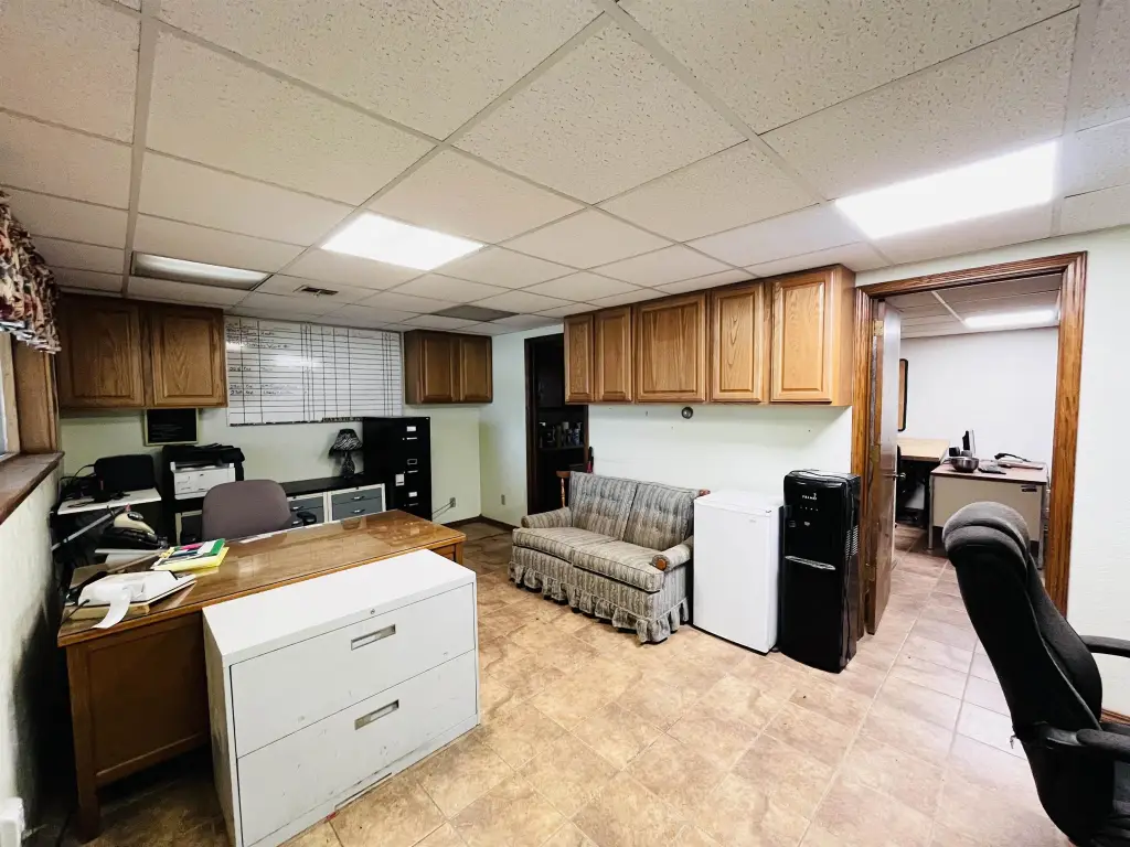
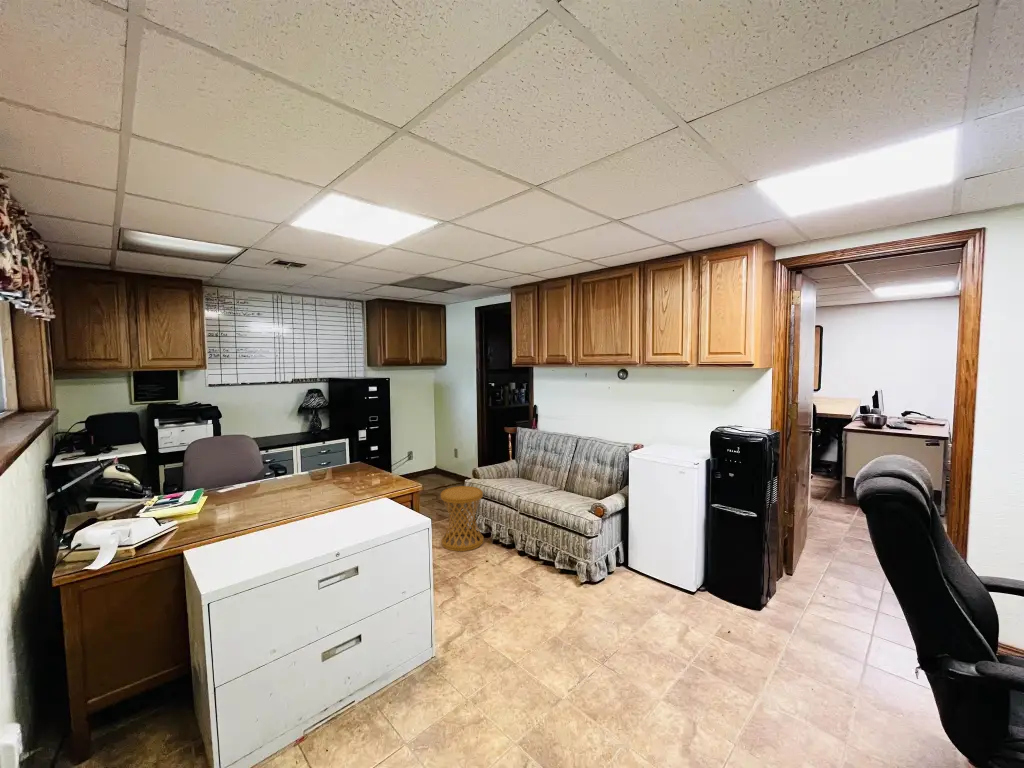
+ side table [439,485,485,552]
